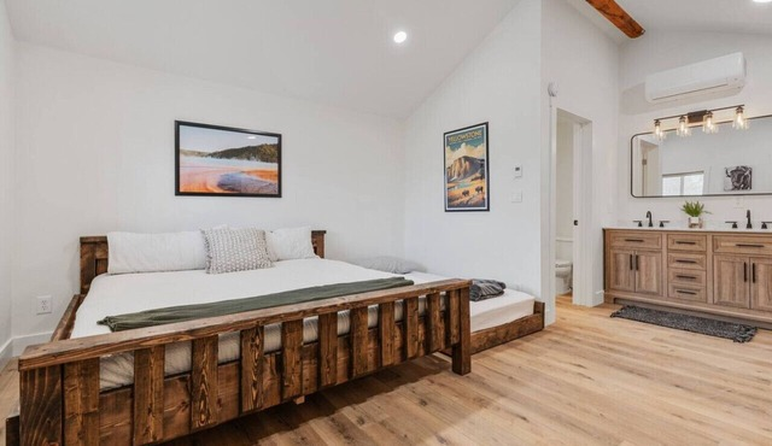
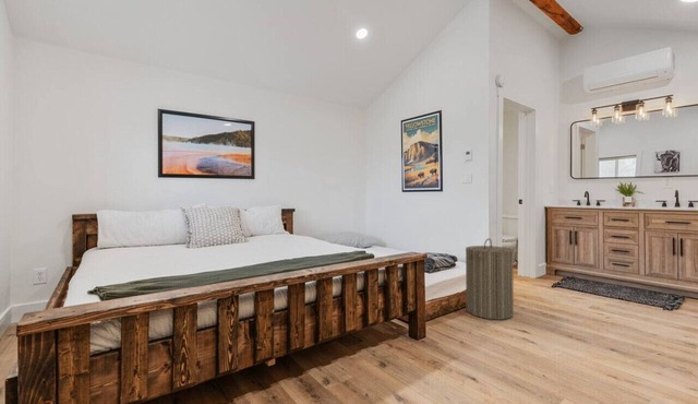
+ laundry hamper [465,237,515,321]
